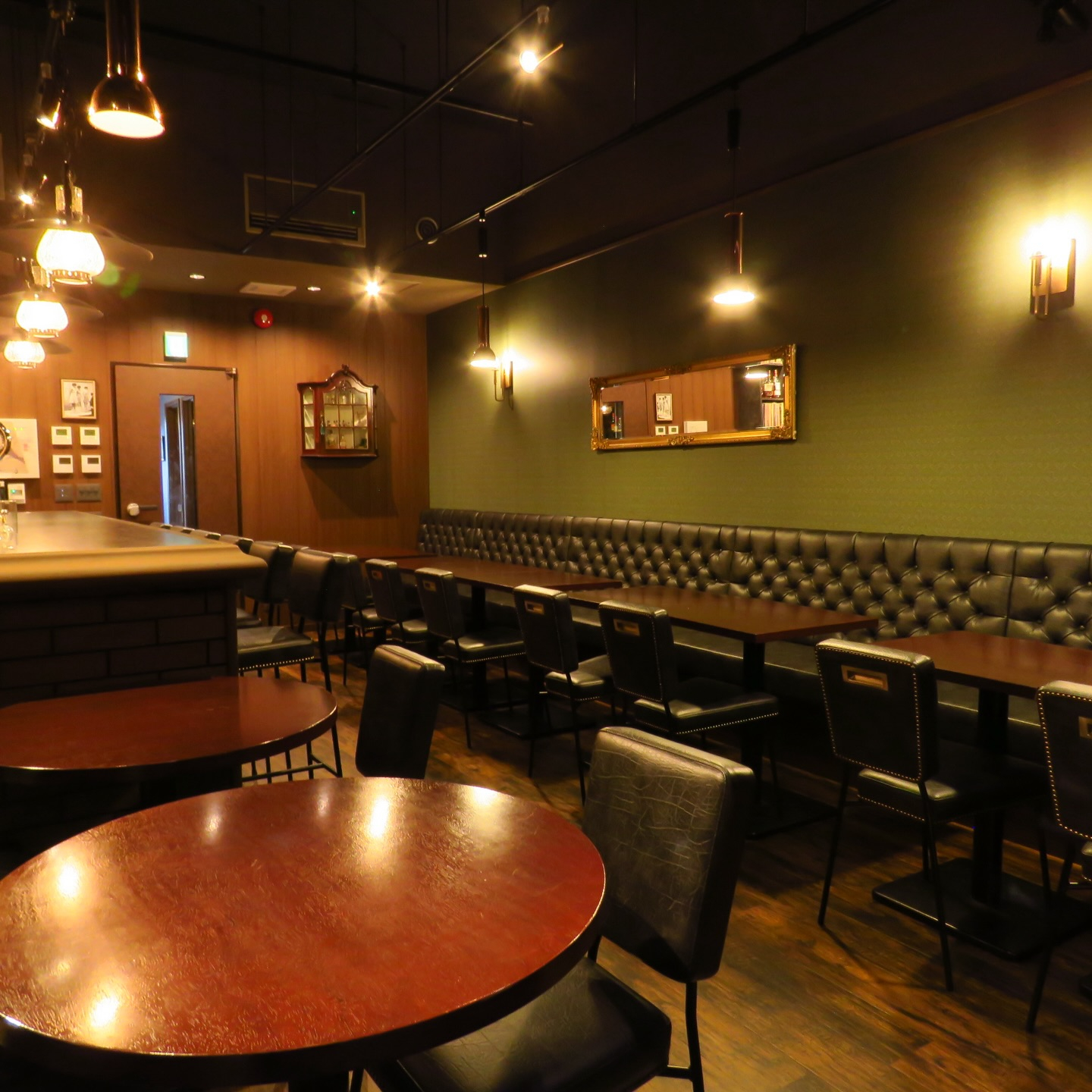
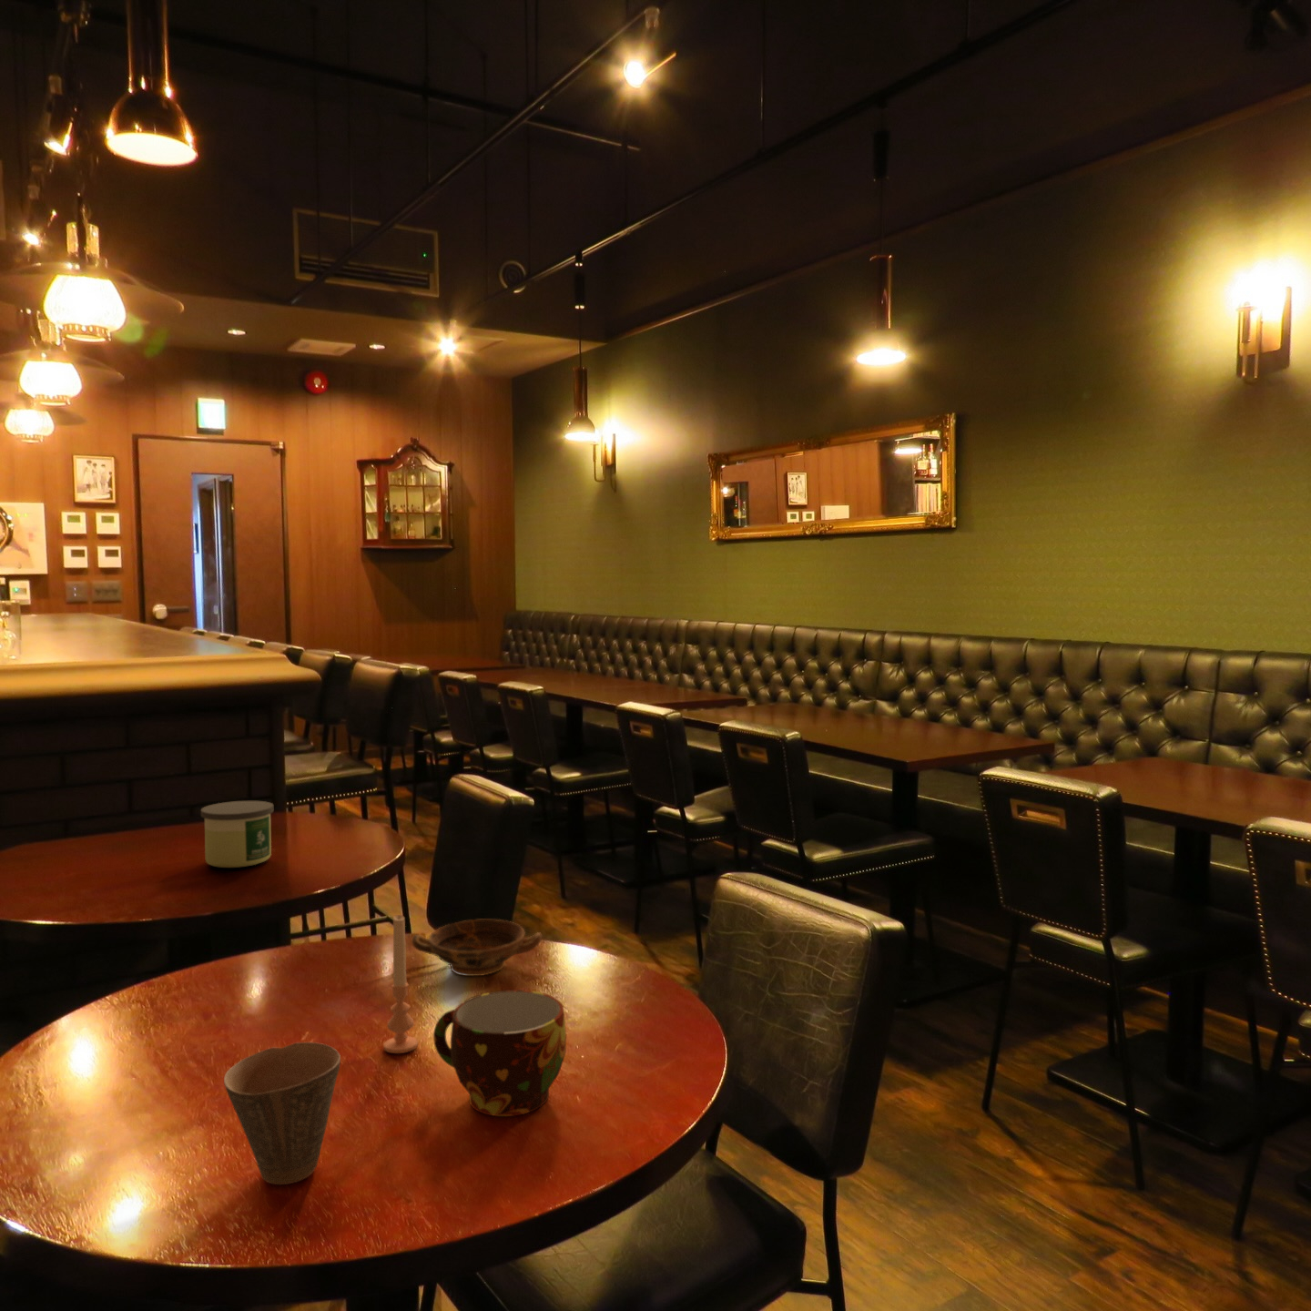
+ candle [383,914,419,1054]
+ cup [223,1042,341,1185]
+ candle [200,801,274,868]
+ bowl [411,918,543,977]
+ cup [432,989,567,1117]
